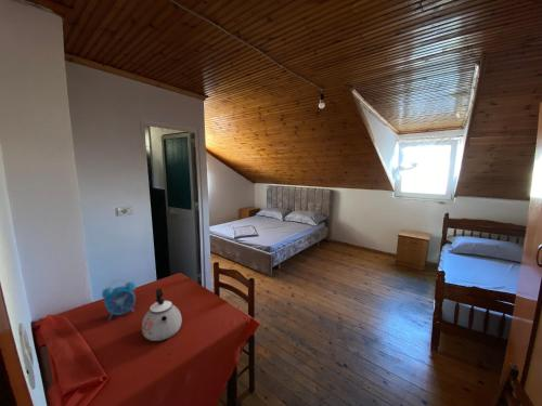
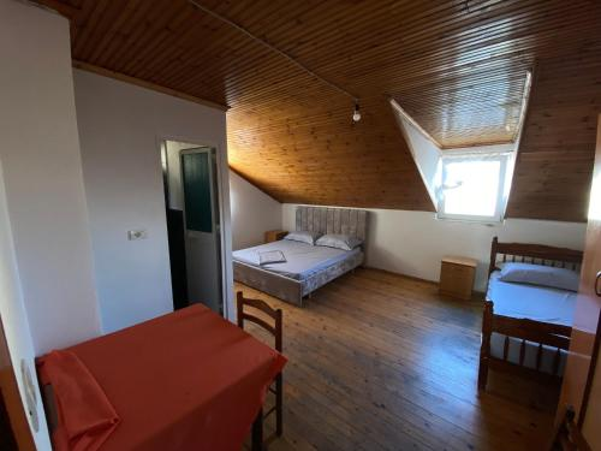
- alarm clock [101,278,137,322]
- kettle [141,288,183,342]
